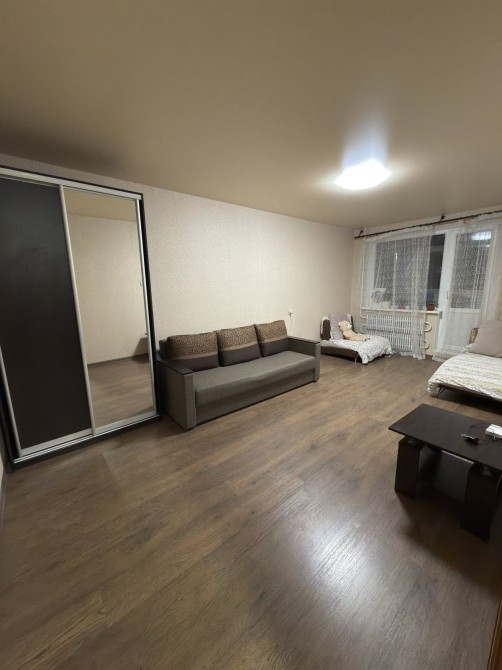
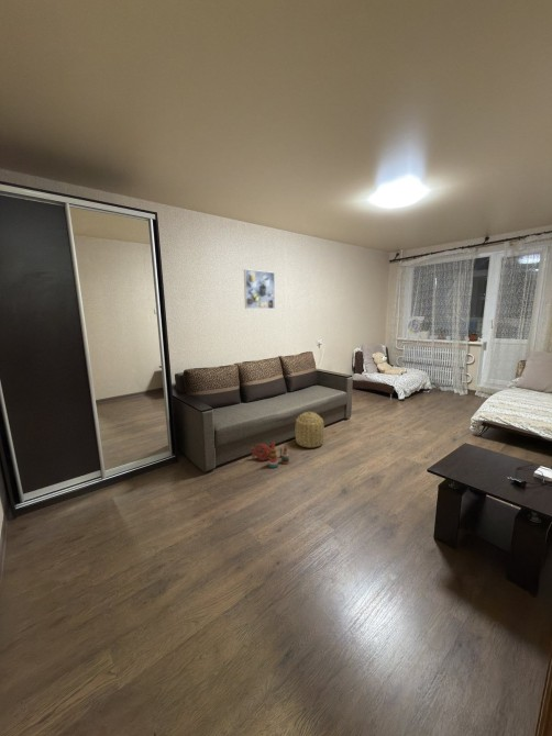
+ basket [295,411,325,448]
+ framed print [243,268,276,310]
+ stacking toy [251,439,290,469]
